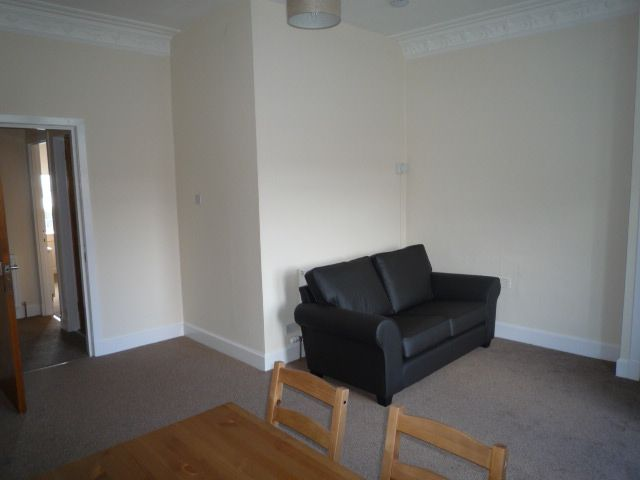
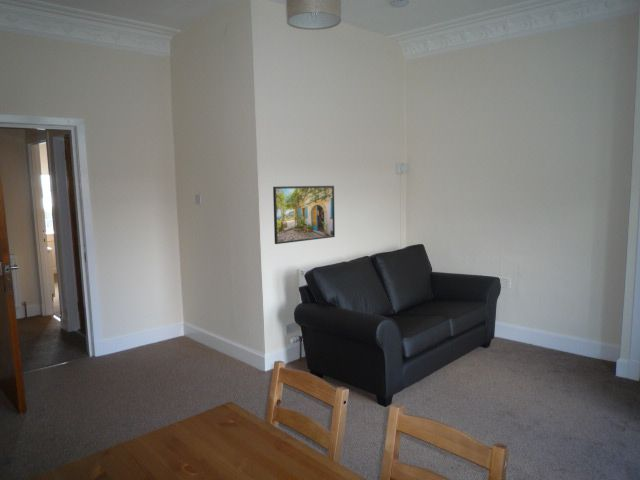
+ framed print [272,185,336,245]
